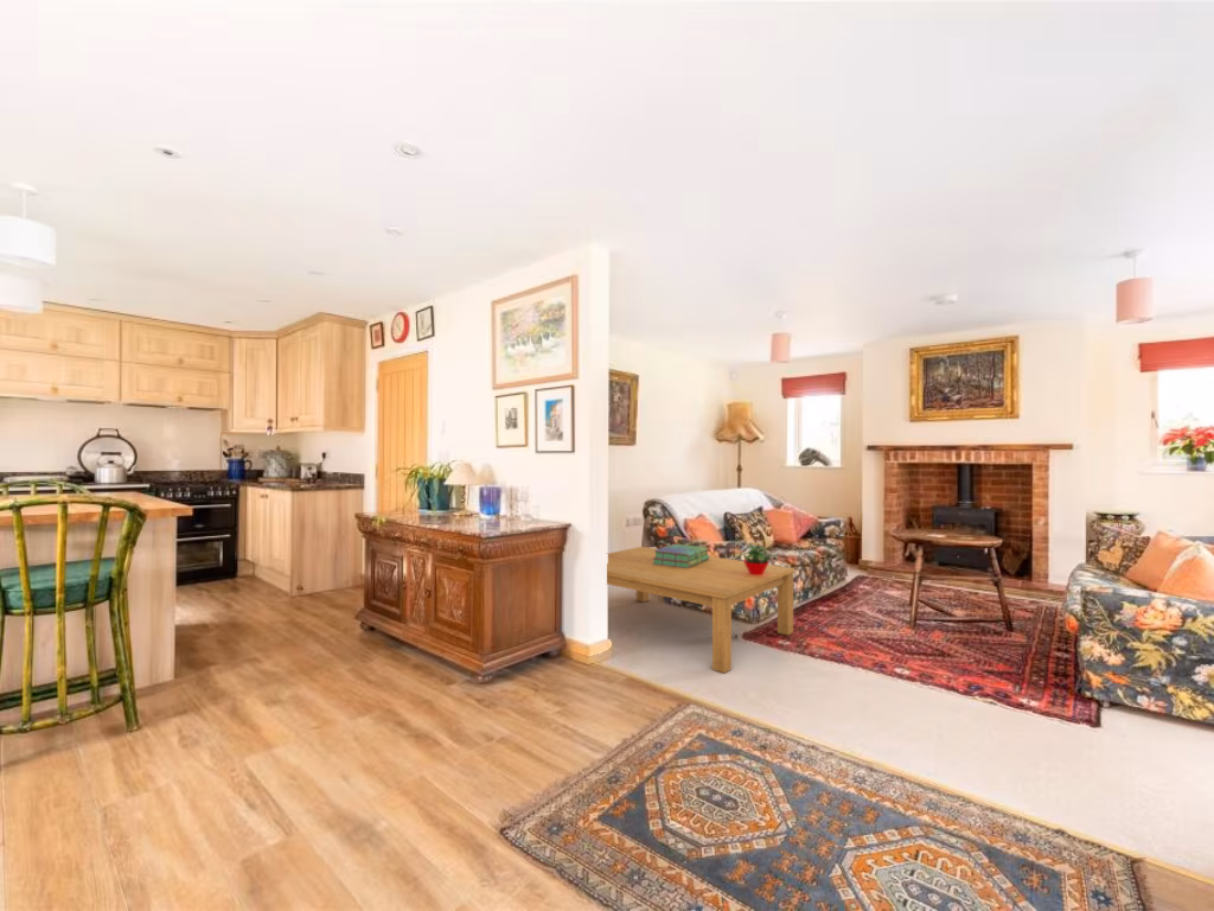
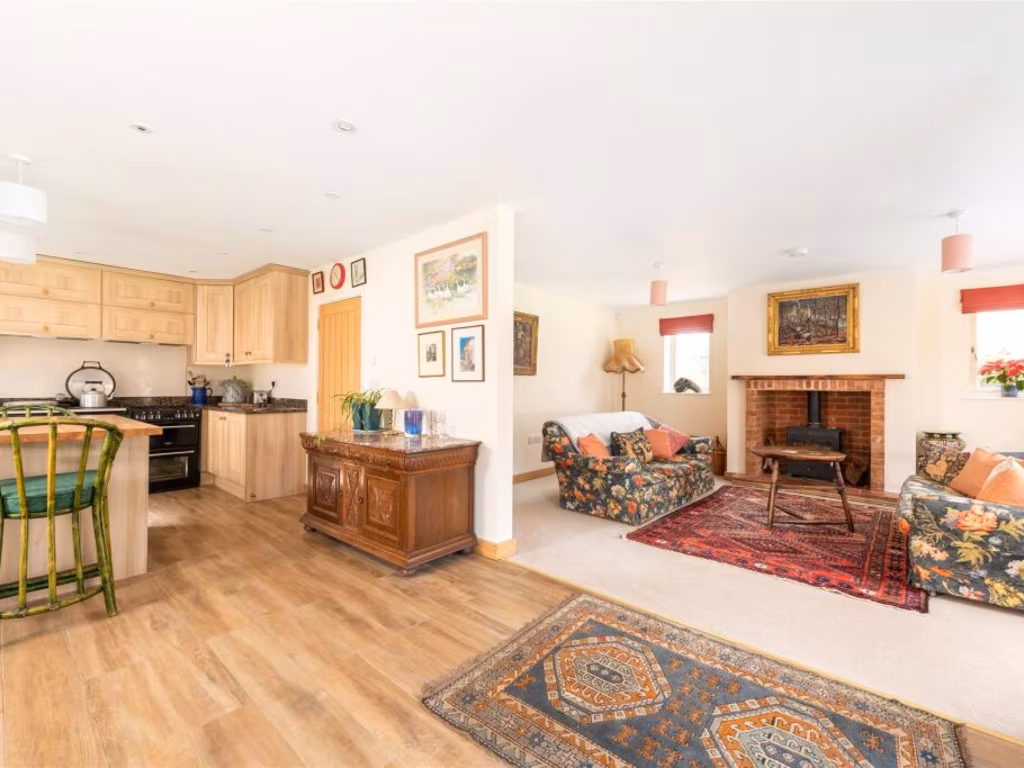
- coffee table [606,546,796,674]
- stack of books [653,543,710,568]
- potted flower [736,541,778,575]
